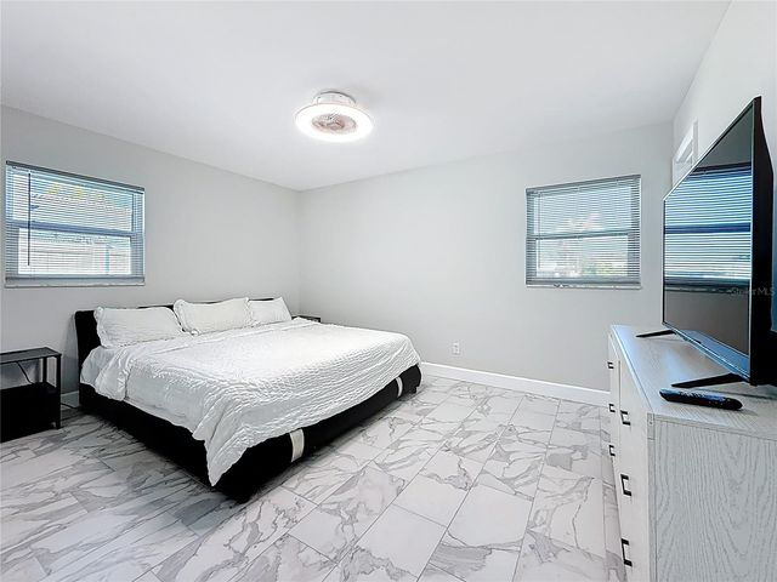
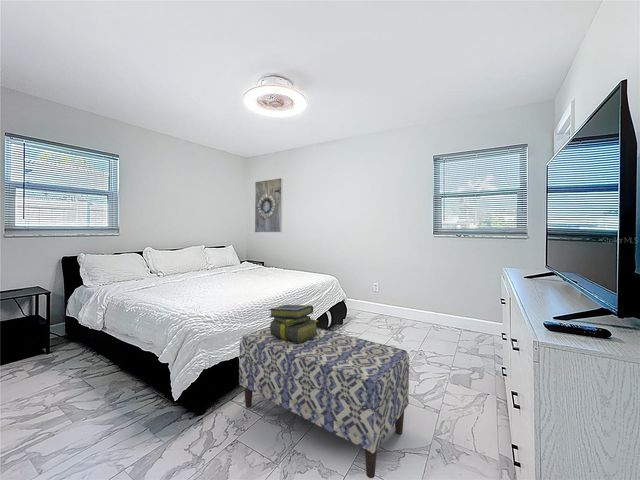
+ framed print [254,177,283,233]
+ bench [238,326,410,479]
+ stack of books [268,303,319,343]
